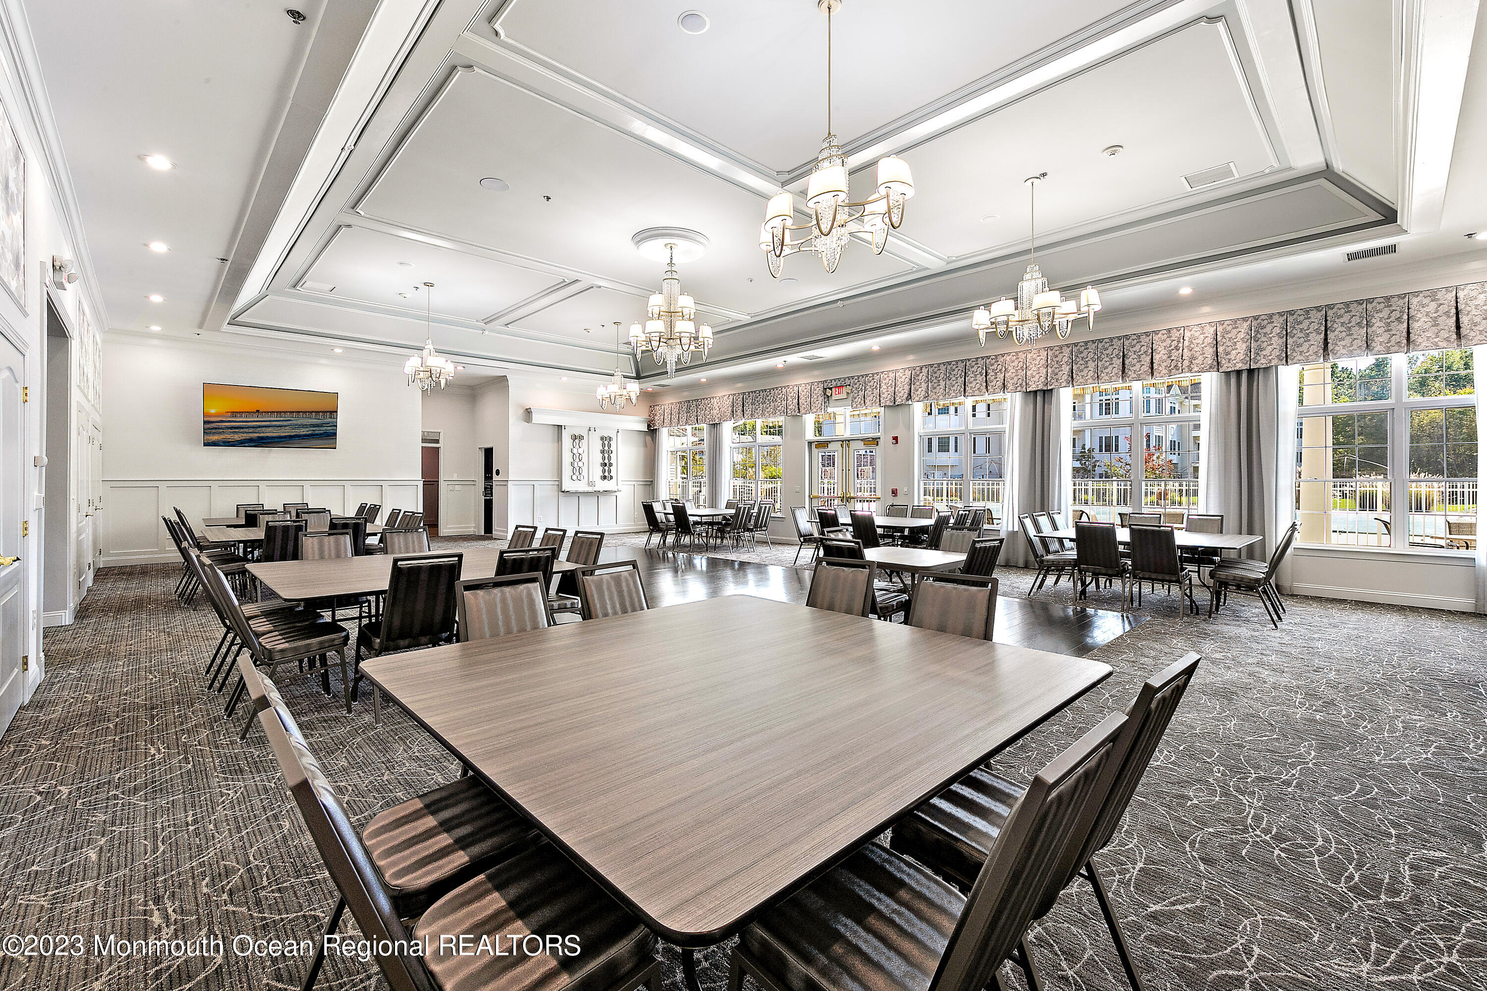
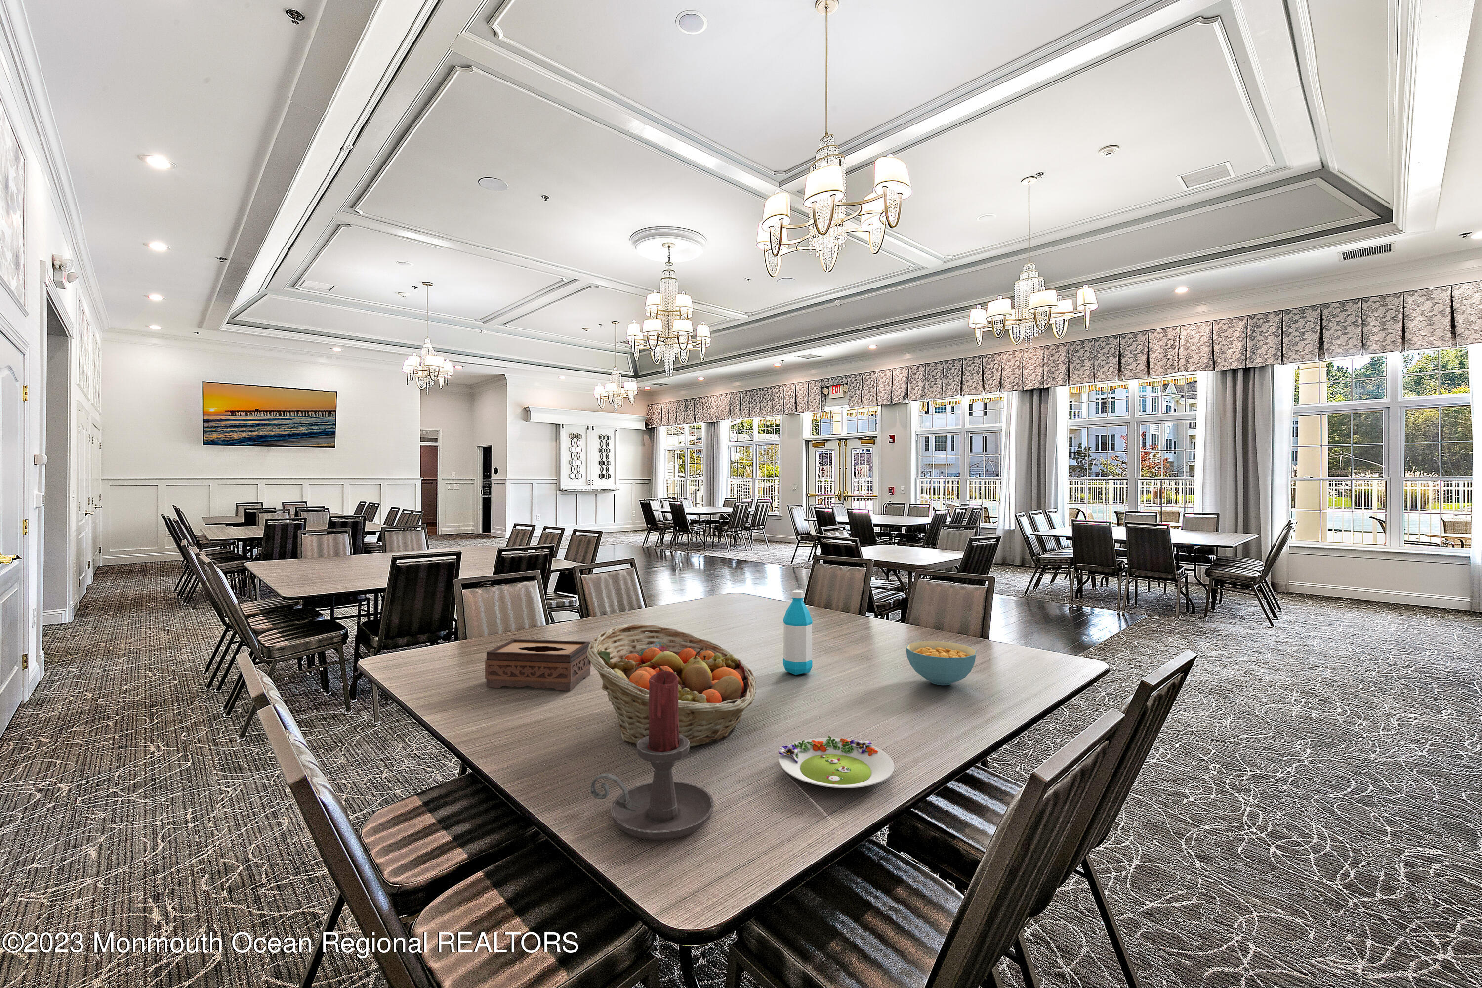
+ tissue box [484,638,592,691]
+ water bottle [783,590,813,676]
+ candle holder [590,670,715,840]
+ cereal bowl [905,641,977,686]
+ fruit basket [588,623,756,750]
+ salad plate [777,735,894,788]
